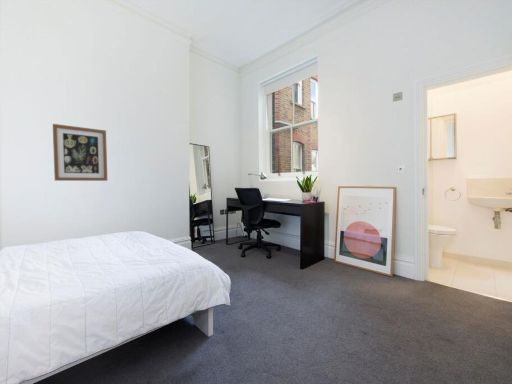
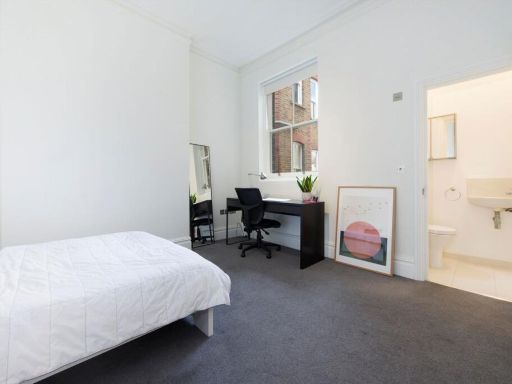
- wall art [52,123,108,182]
